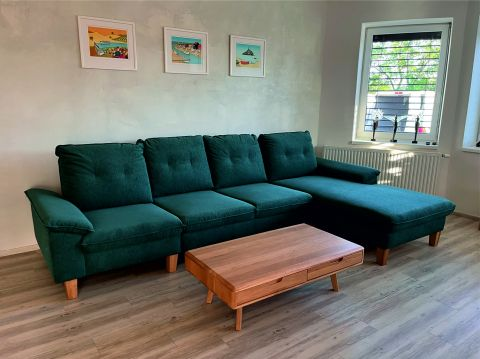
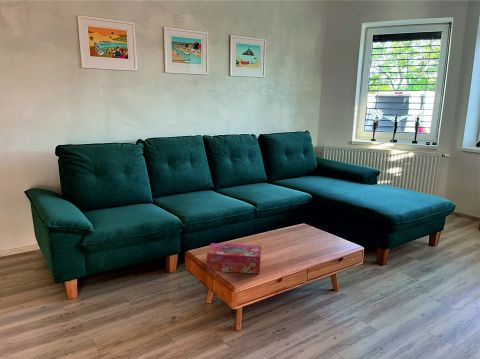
+ tissue box [206,242,262,275]
